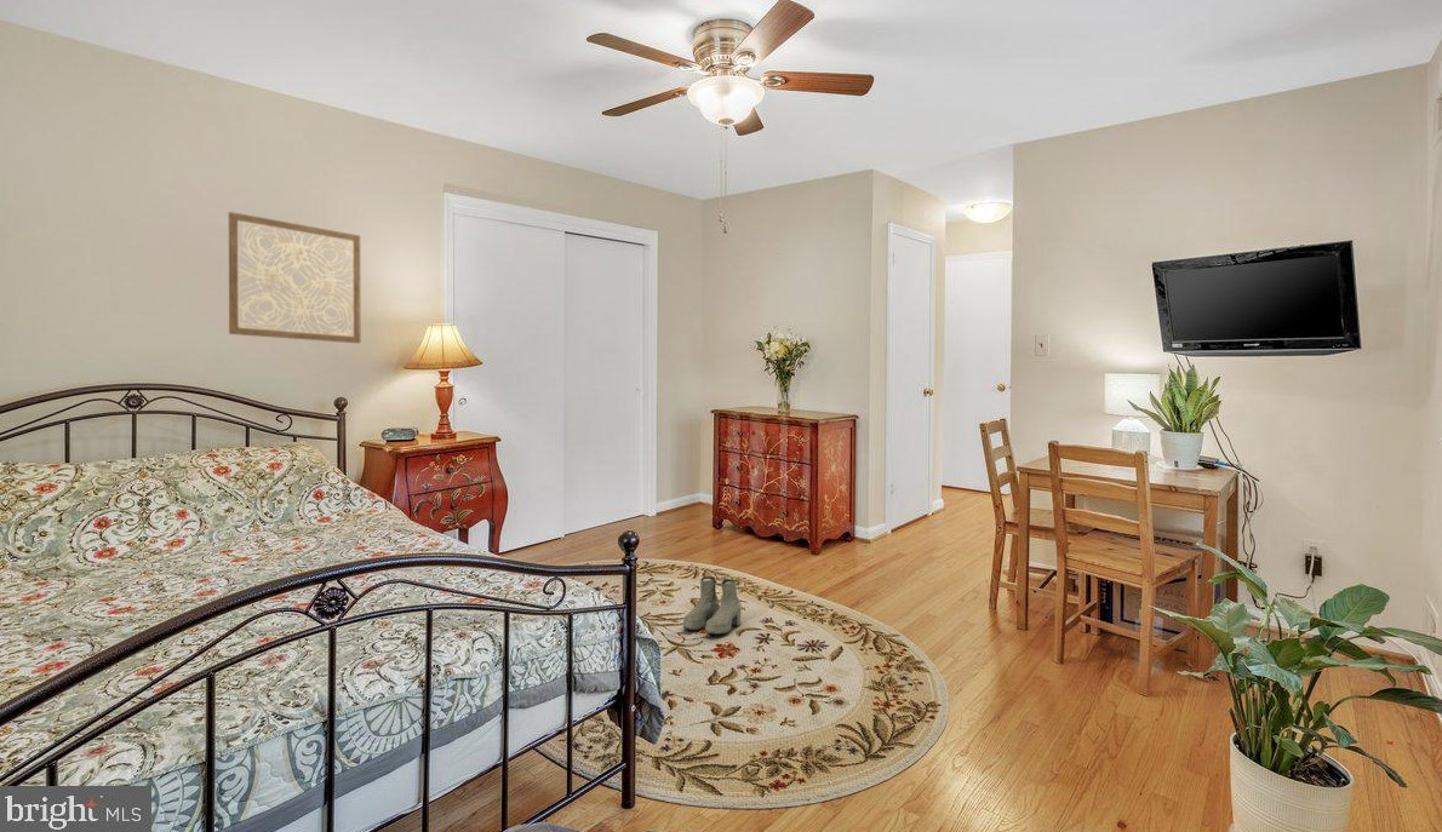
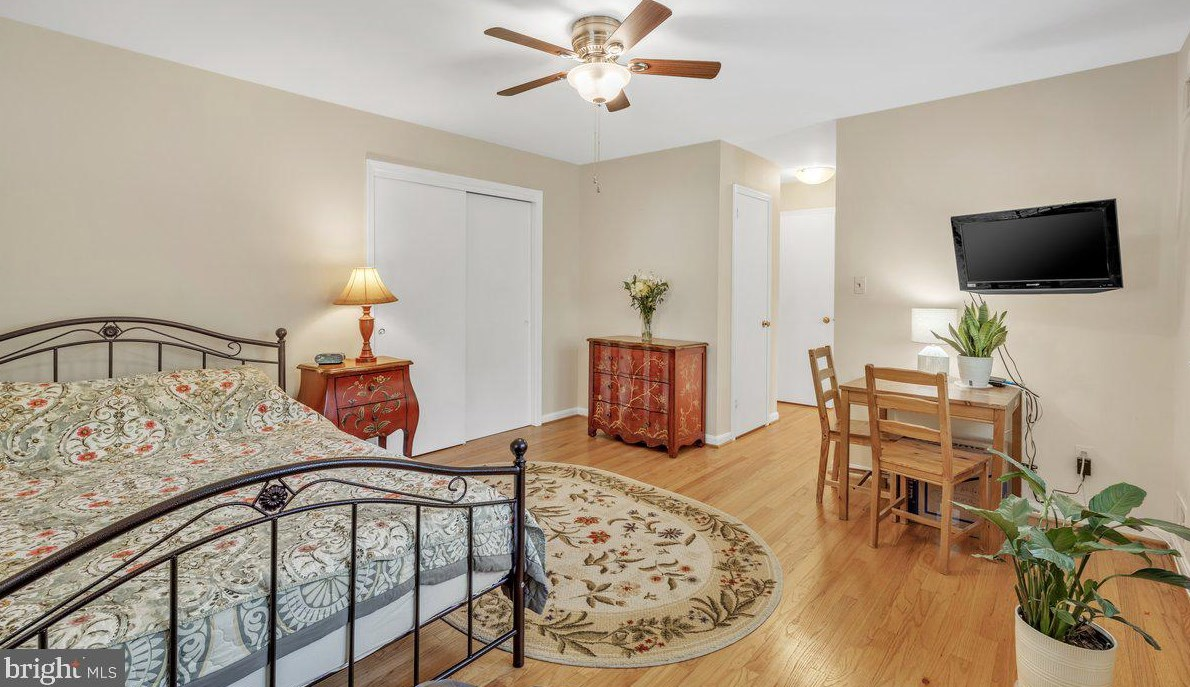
- wall art [228,211,361,344]
- boots [682,575,742,636]
